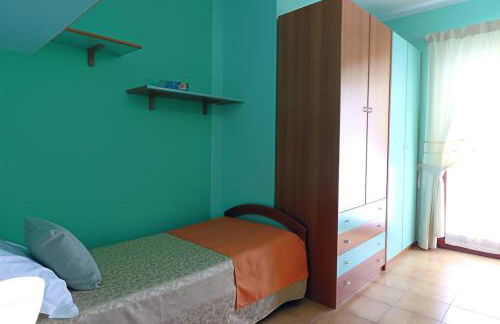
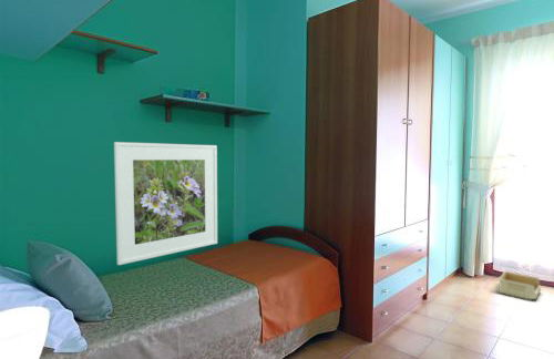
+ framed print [113,141,218,266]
+ storage bin [497,270,542,301]
